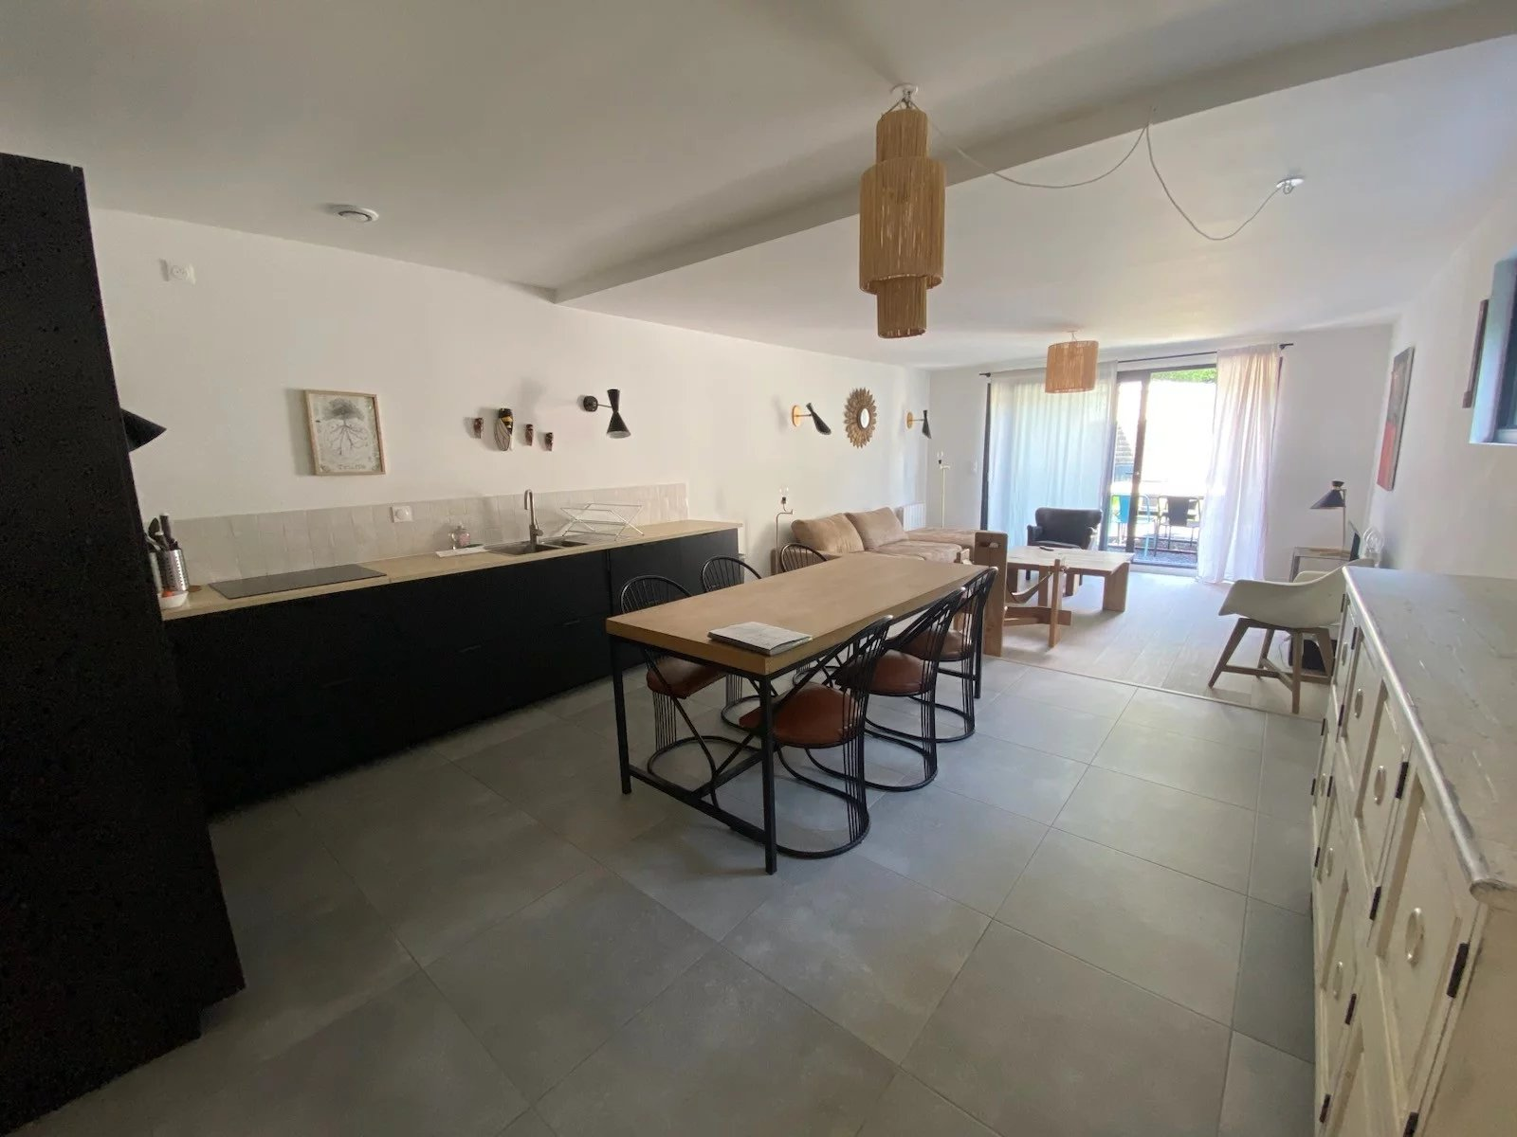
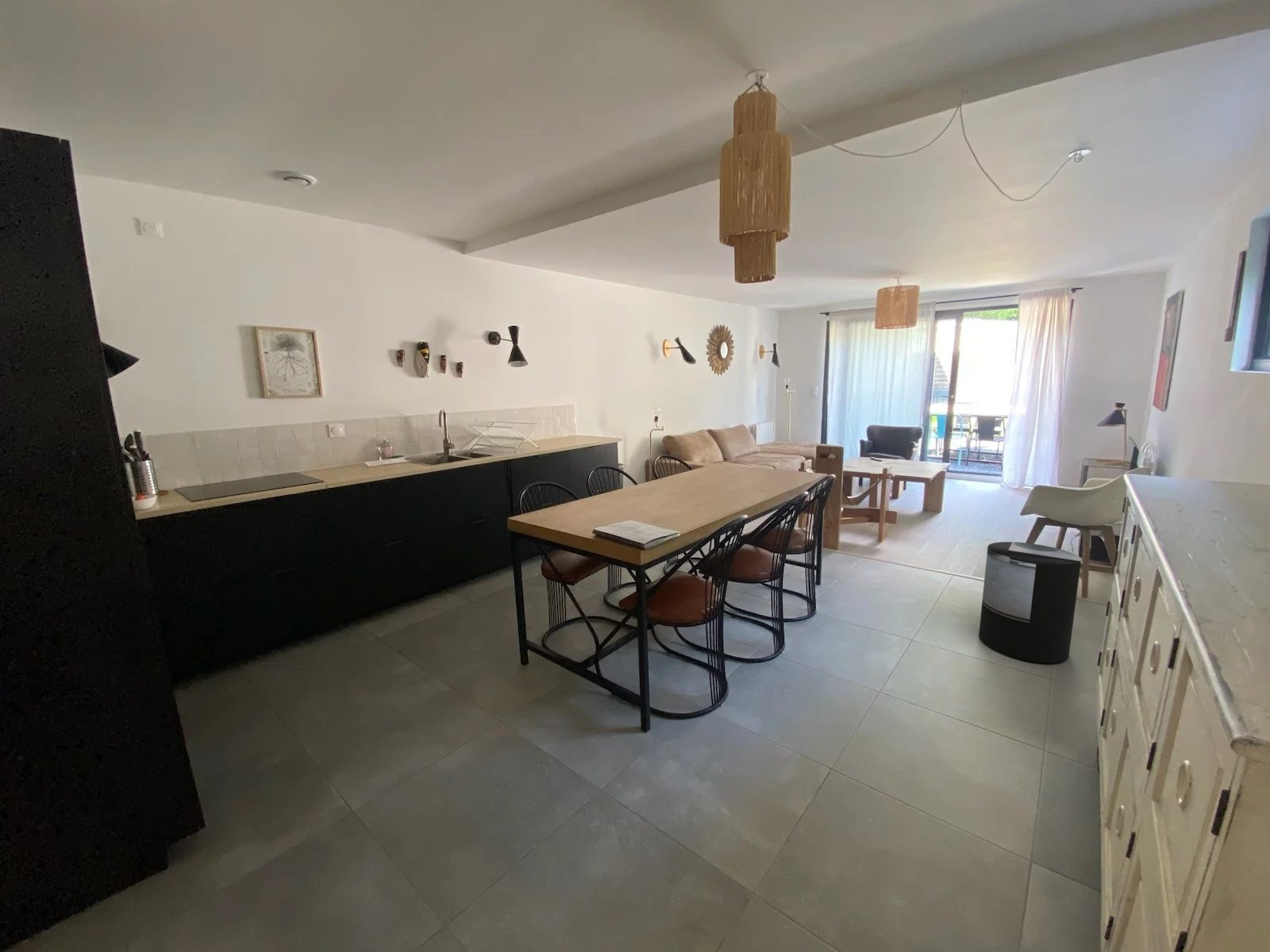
+ trash can [978,541,1082,664]
